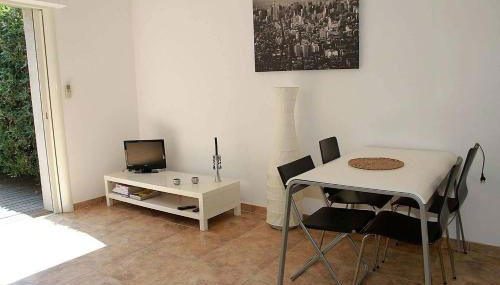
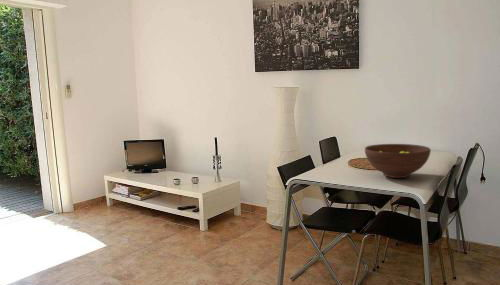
+ fruit bowl [364,143,432,179]
